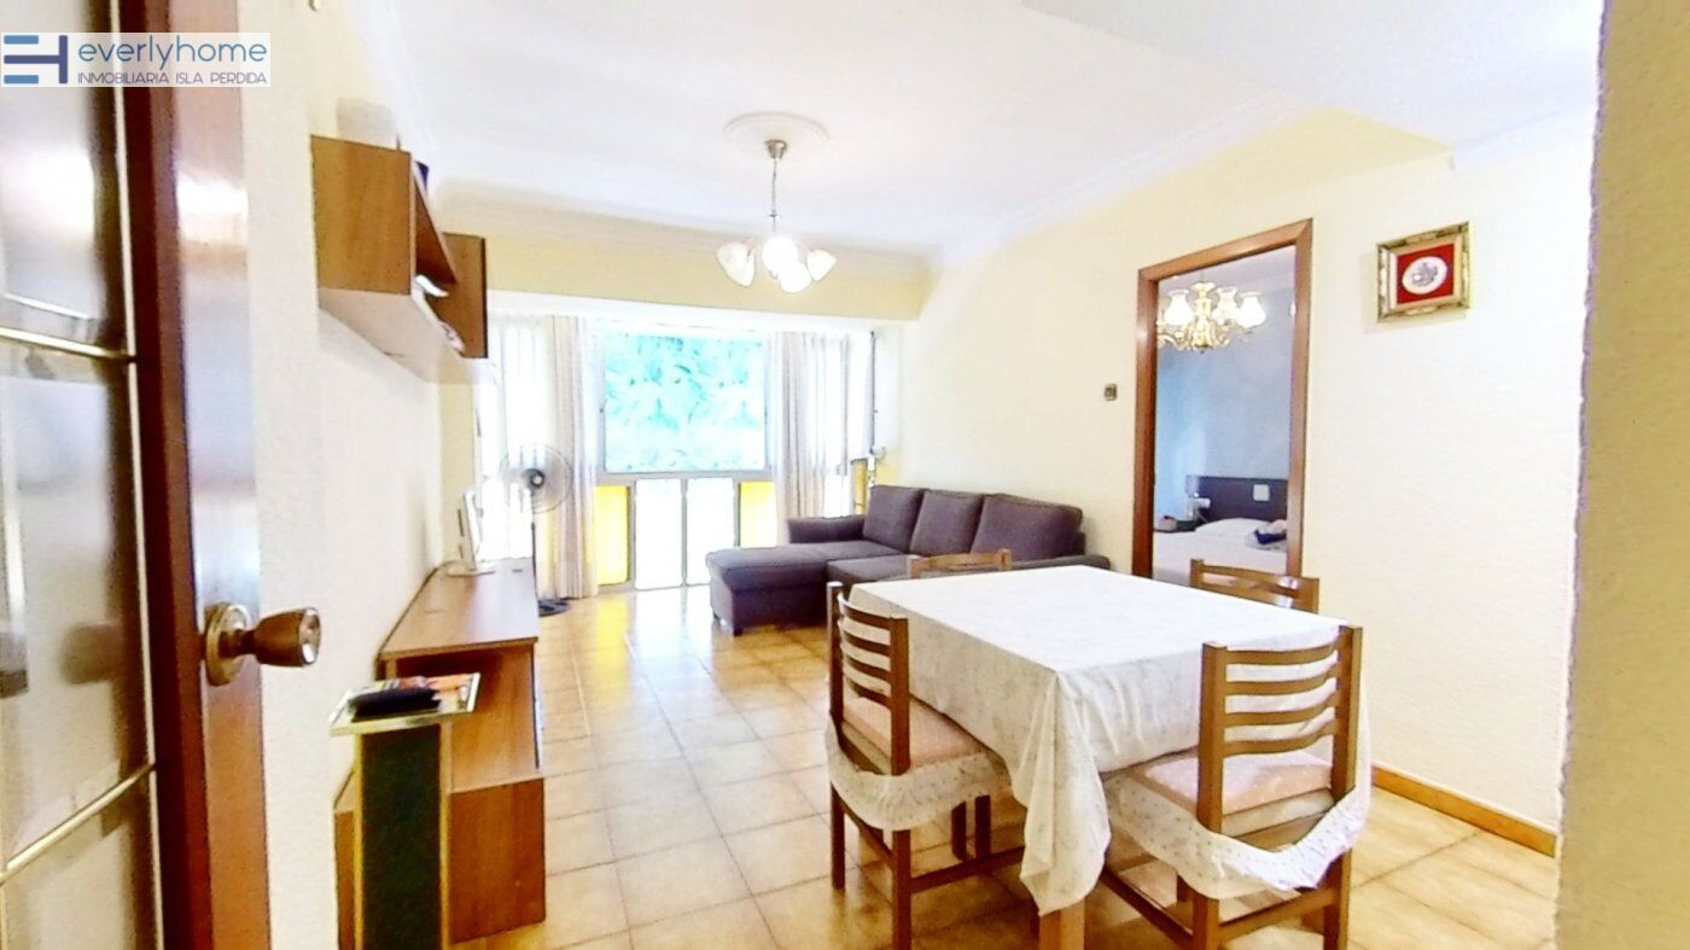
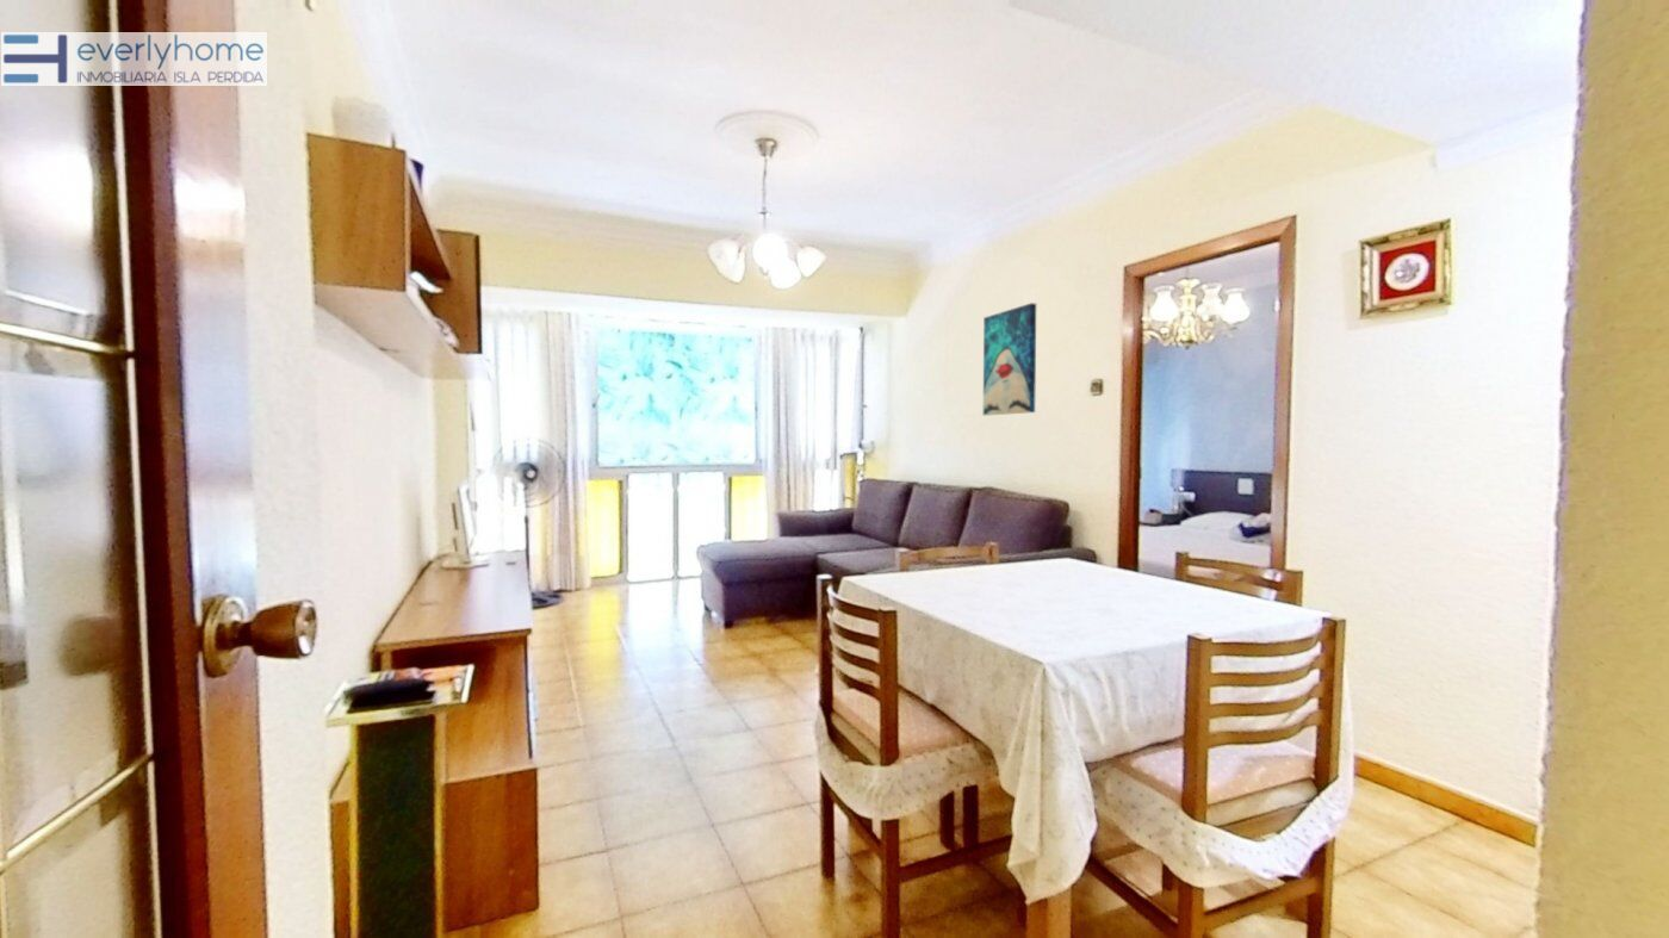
+ wall art [982,302,1037,416]
